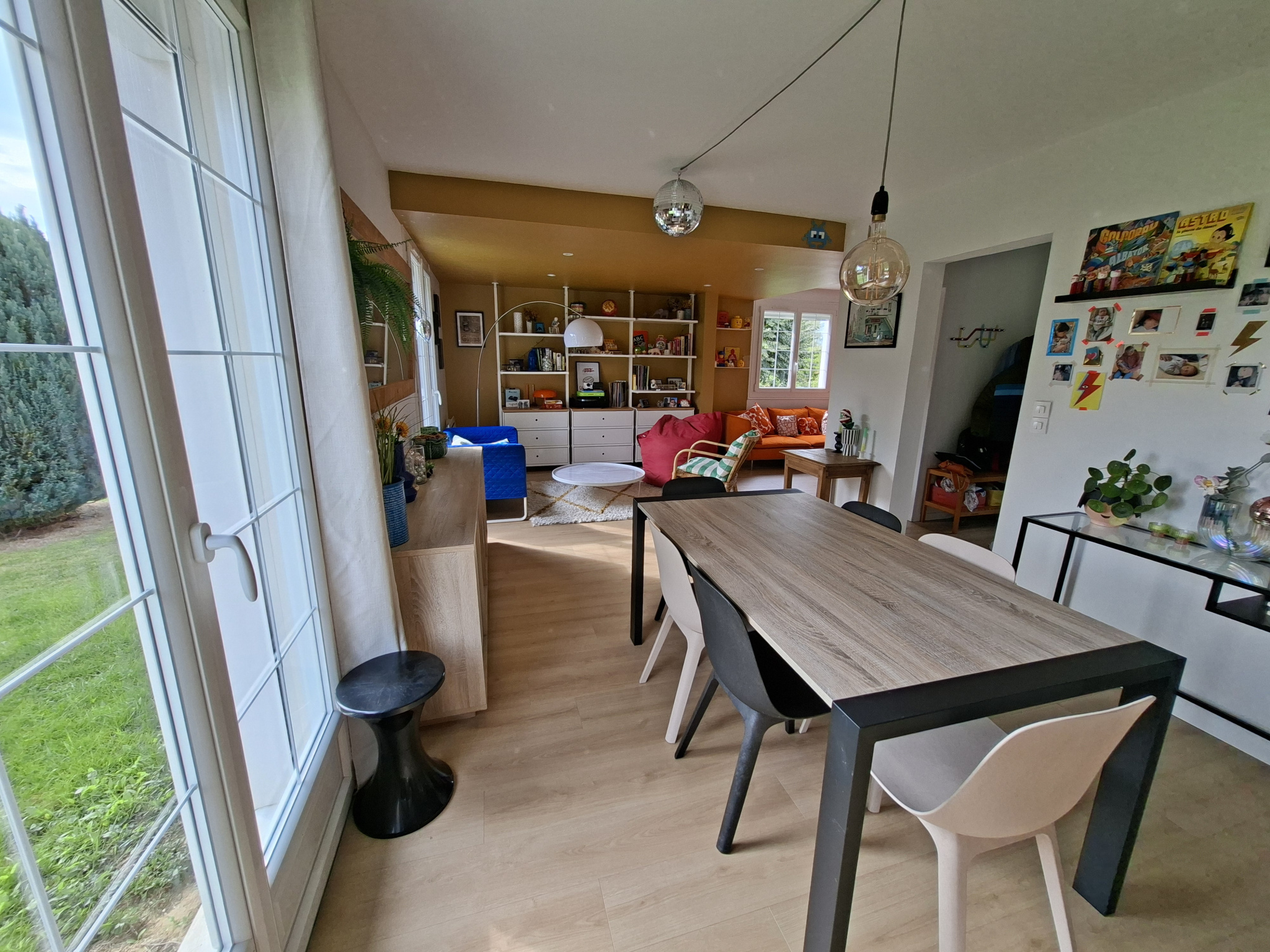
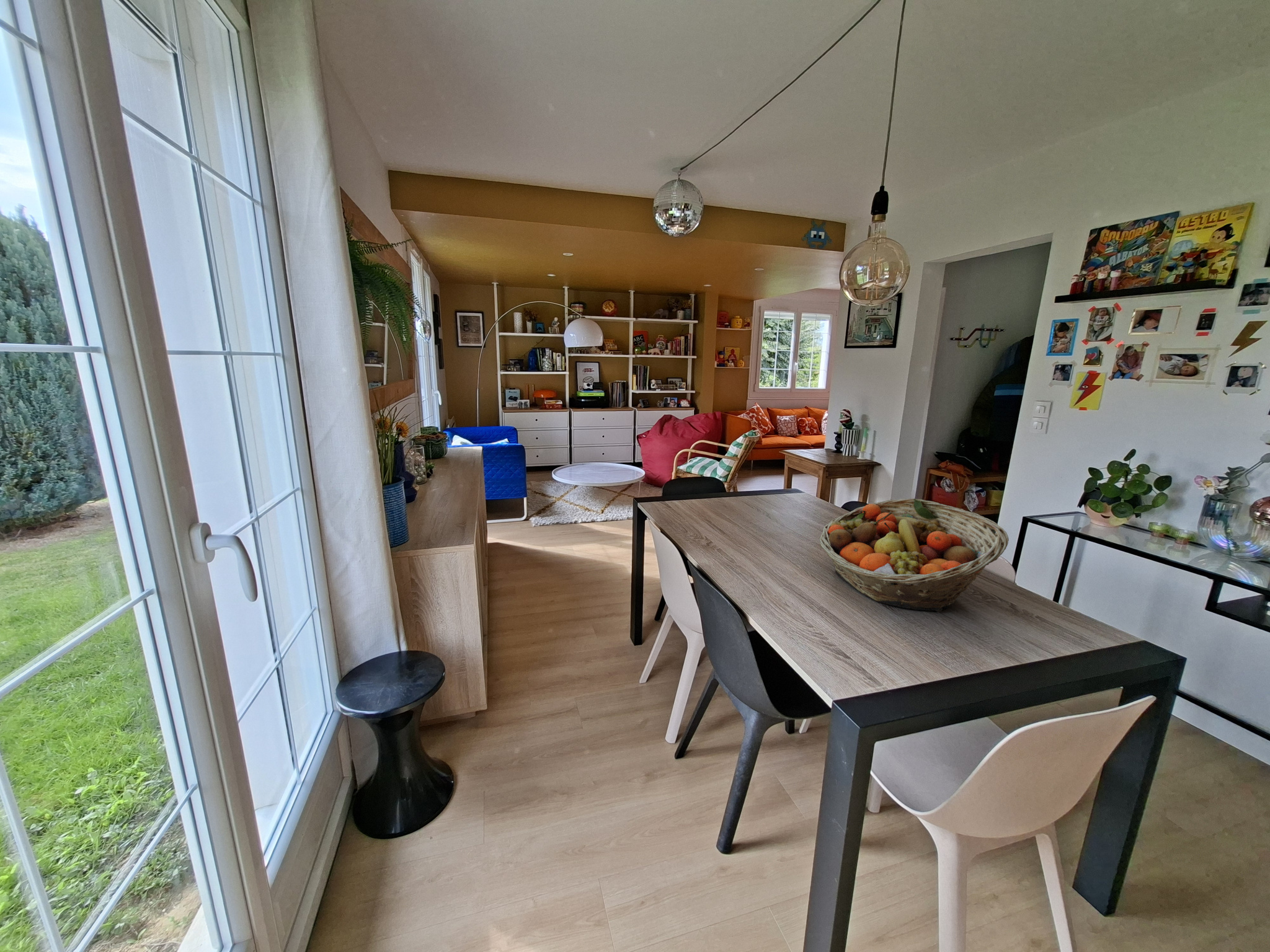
+ fruit basket [819,498,1010,613]
